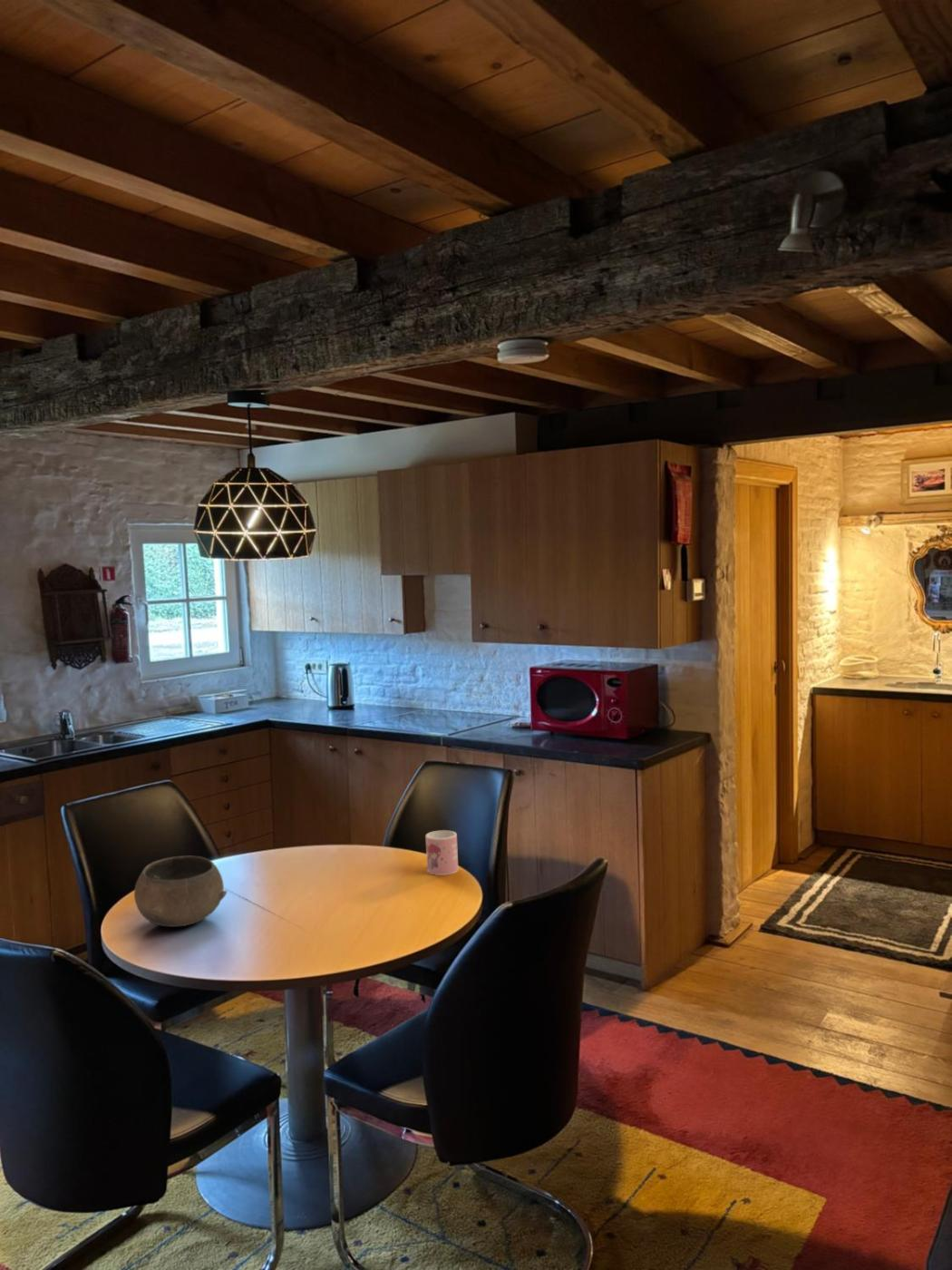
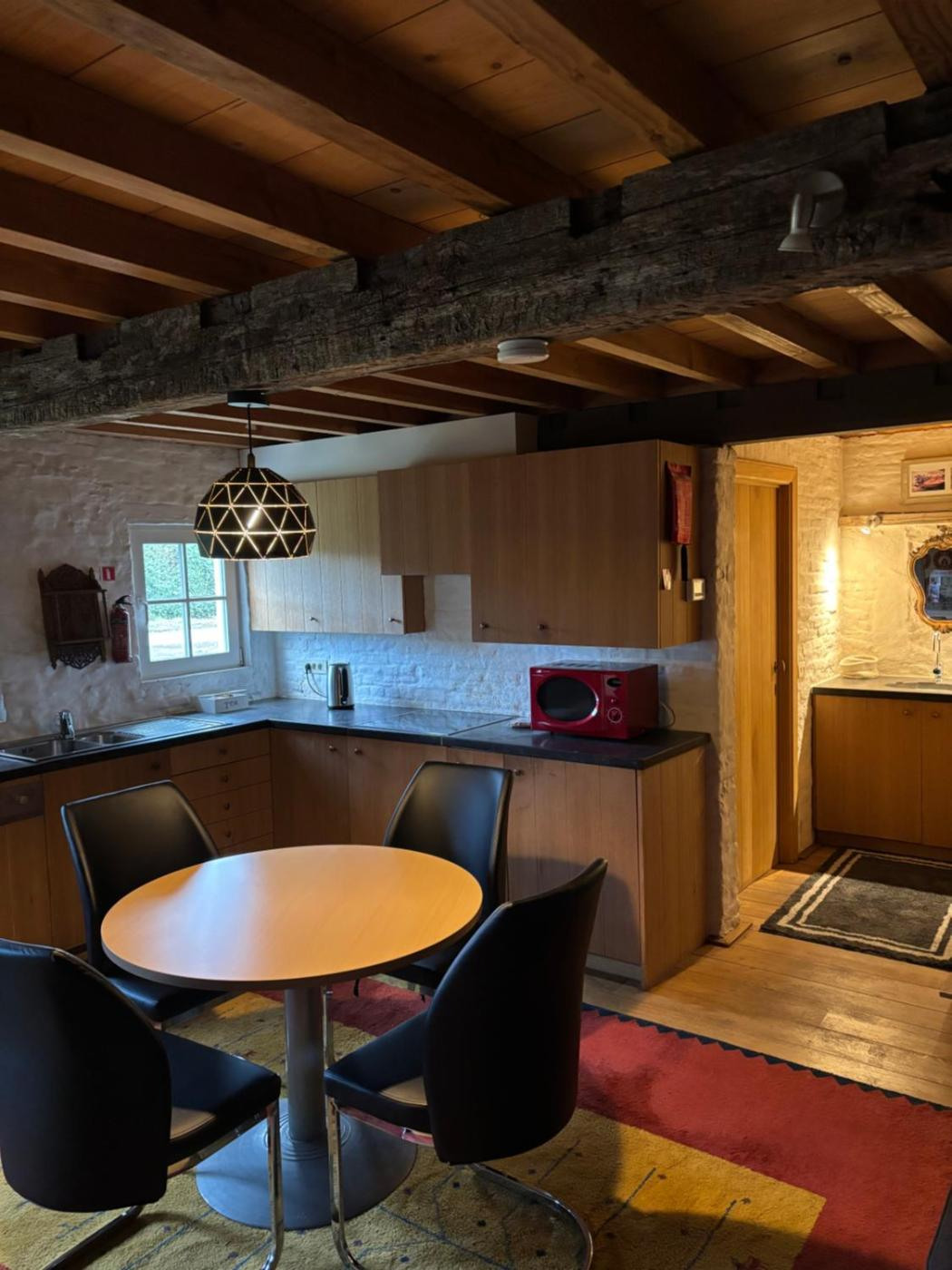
- bowl [133,855,228,928]
- mug [425,829,459,876]
